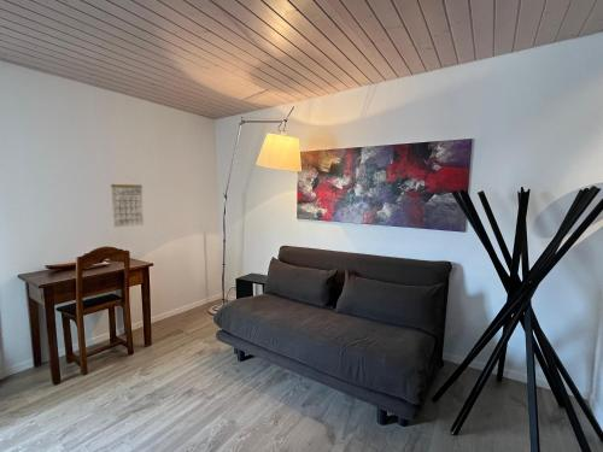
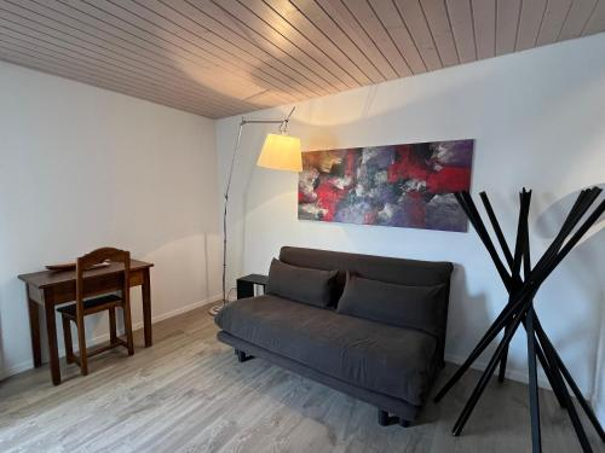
- calendar [110,175,145,228]
